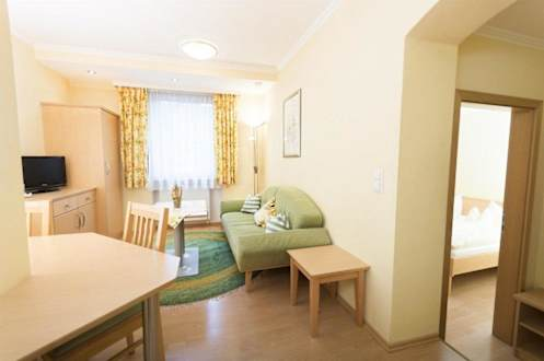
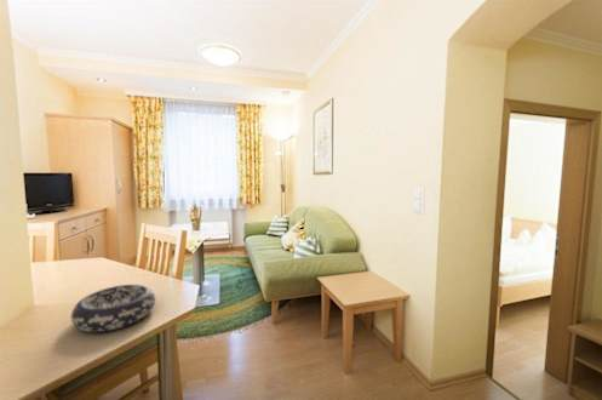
+ decorative bowl [70,284,156,333]
